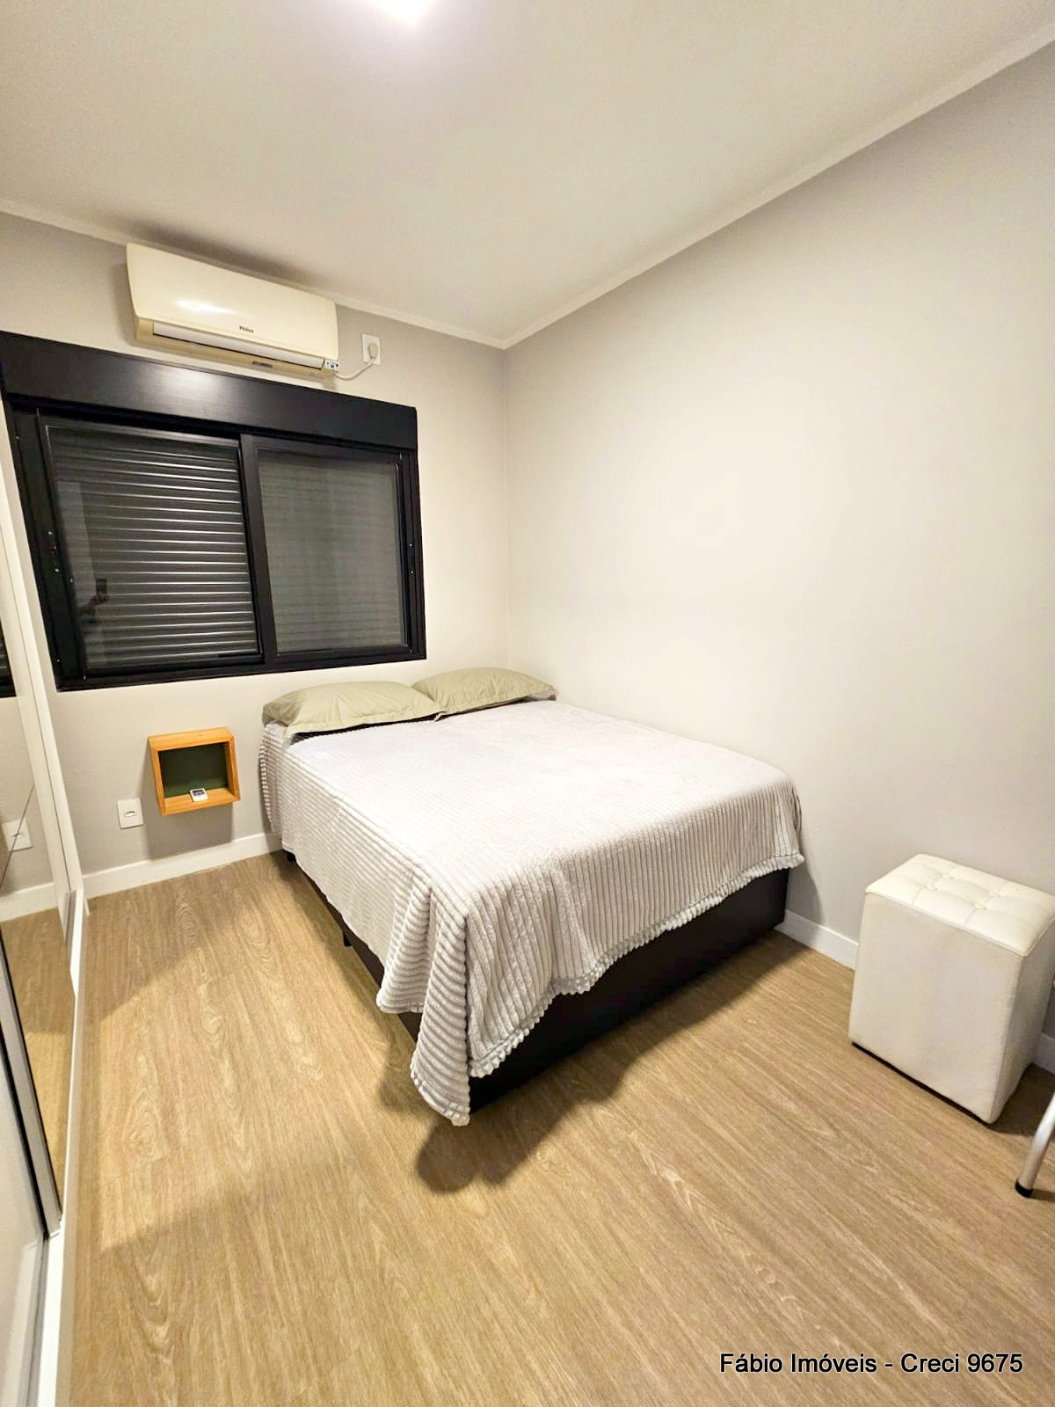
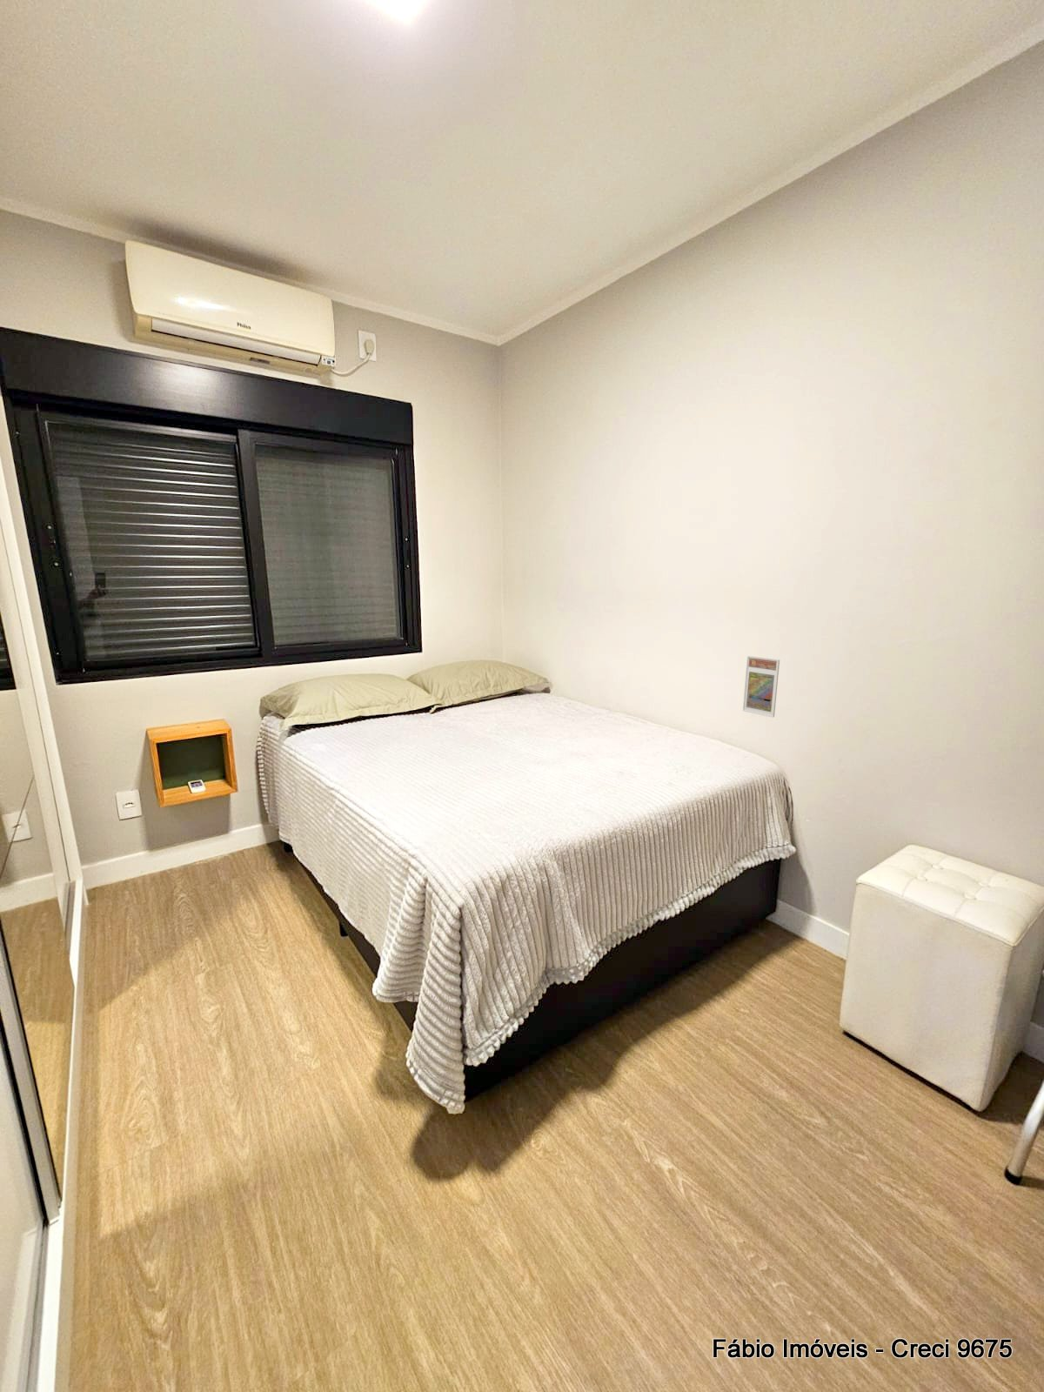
+ trading card display case [742,655,781,719]
